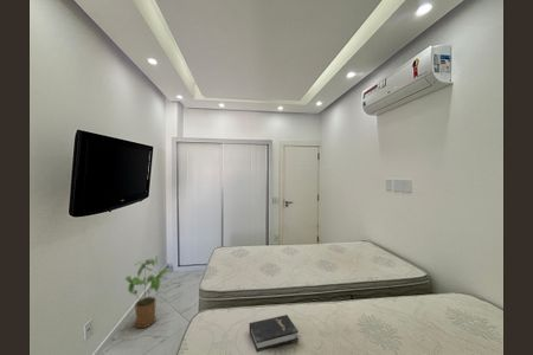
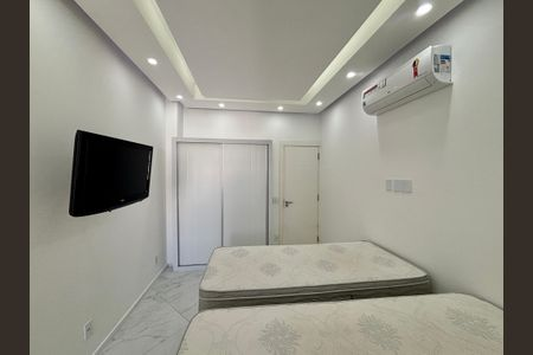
- hardback book [249,314,300,354]
- house plant [124,258,169,329]
